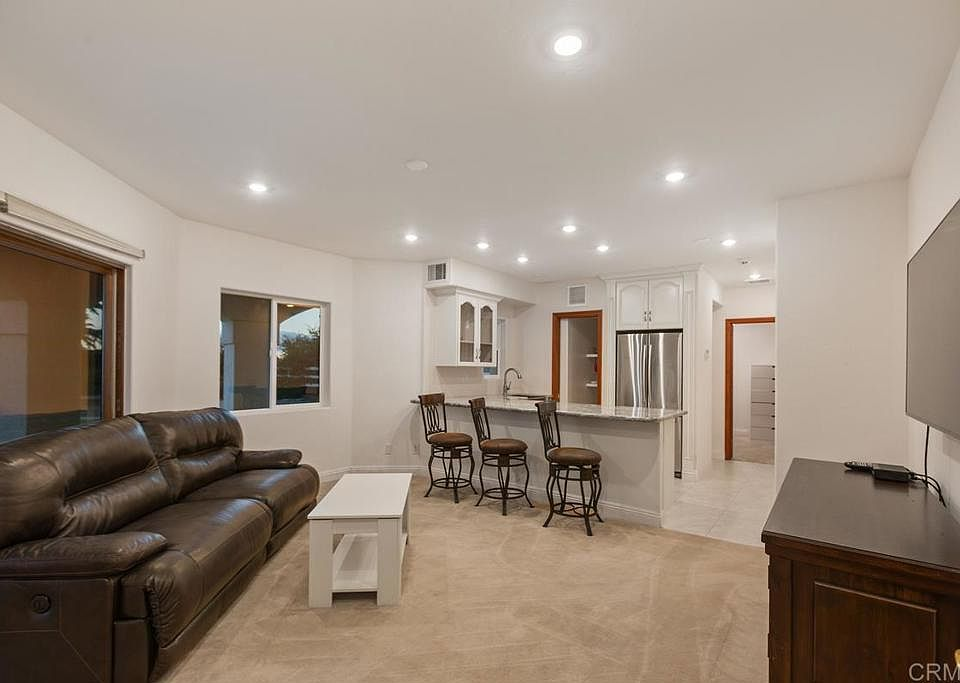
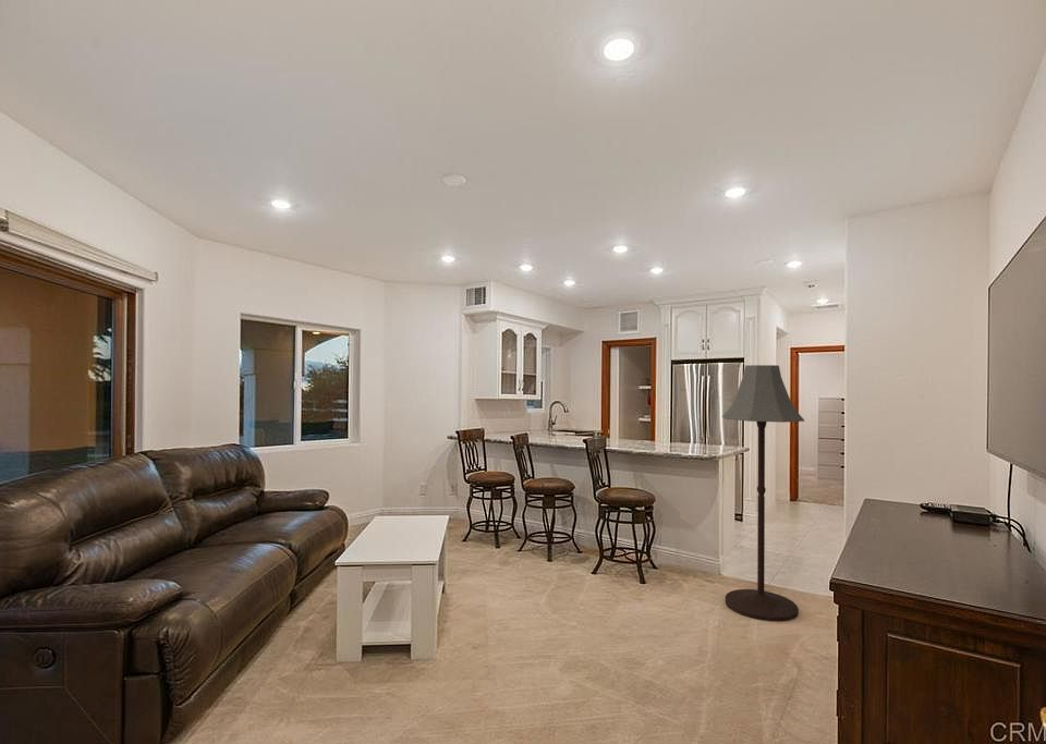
+ floor lamp [721,364,805,623]
